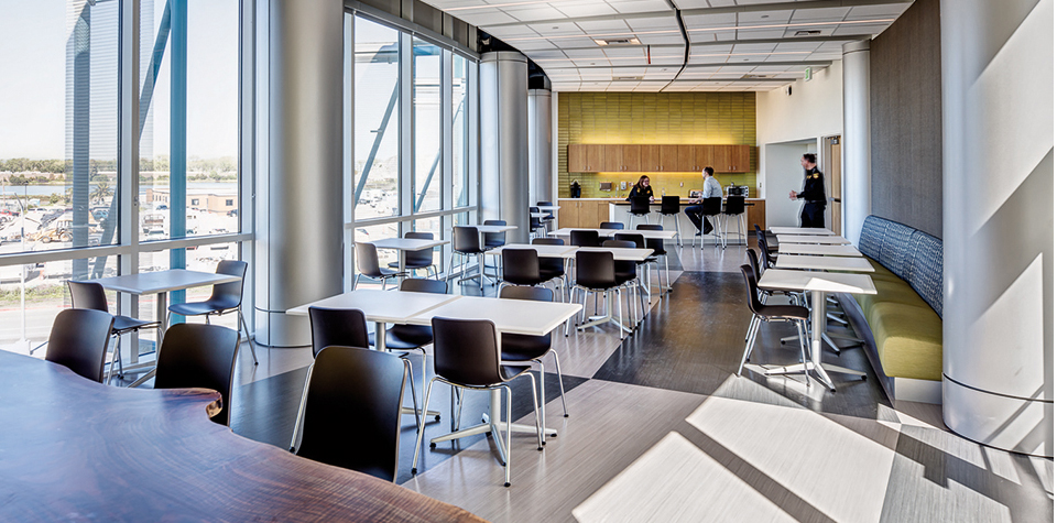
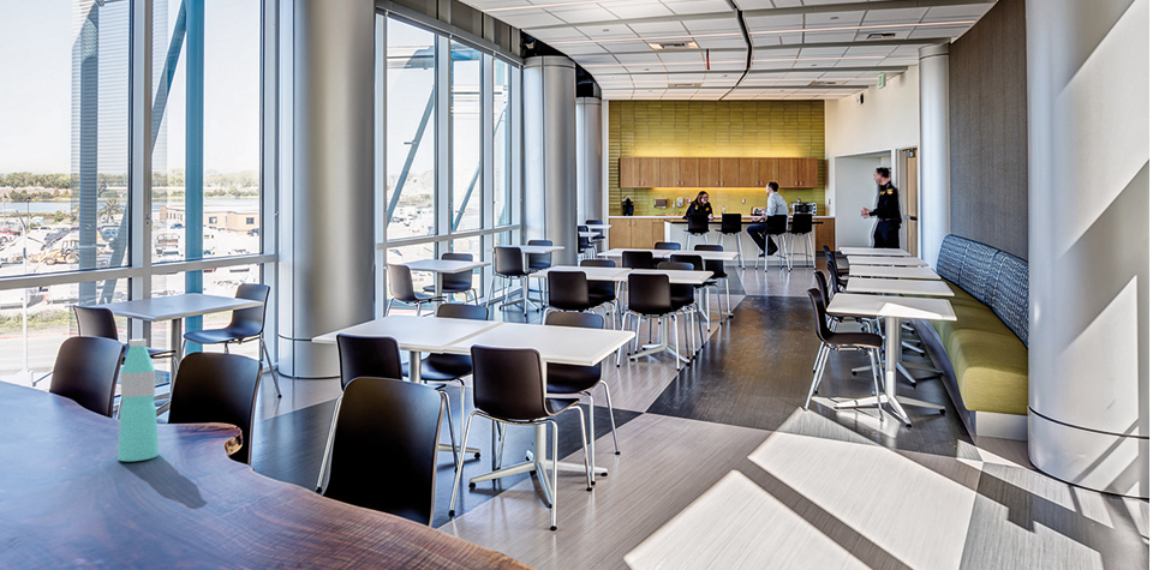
+ water bottle [117,338,160,462]
